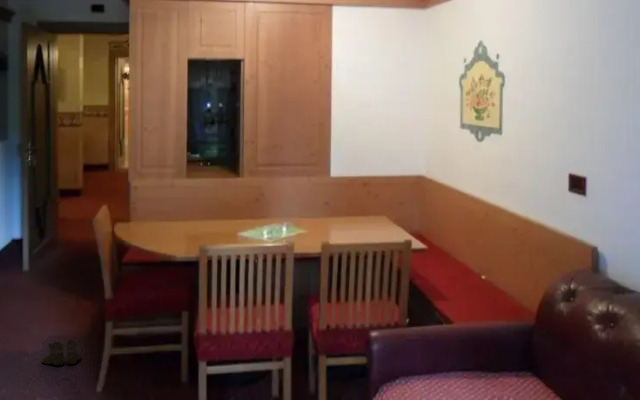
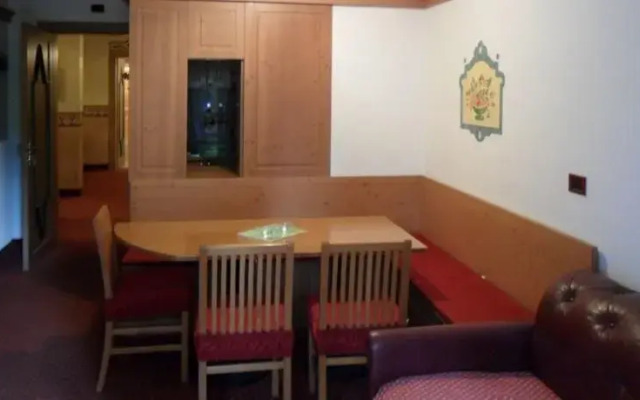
- boots [40,339,82,368]
